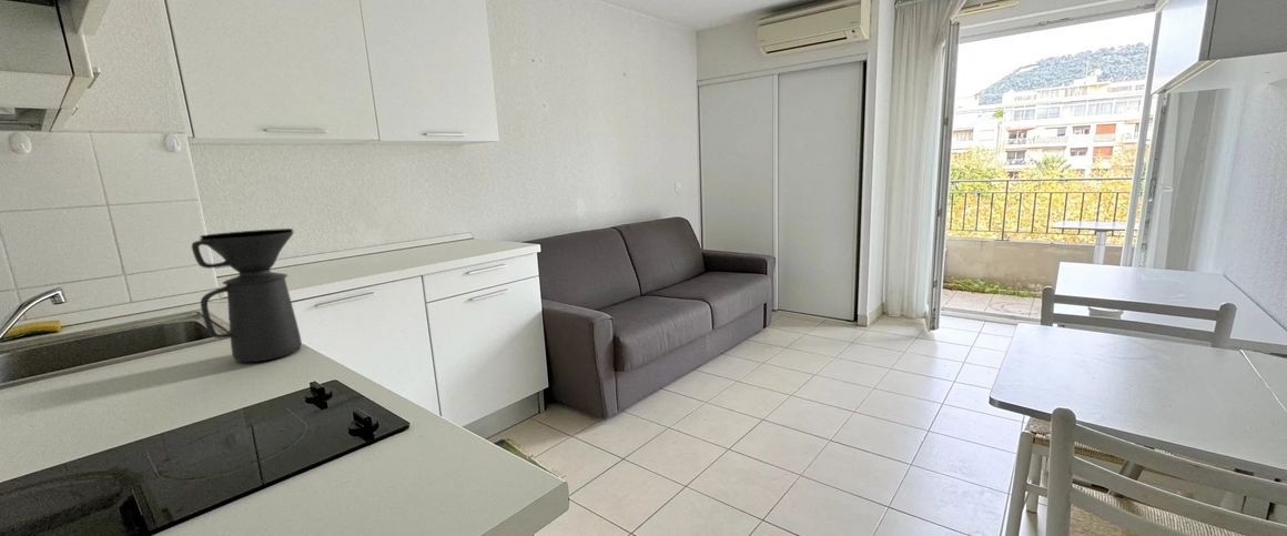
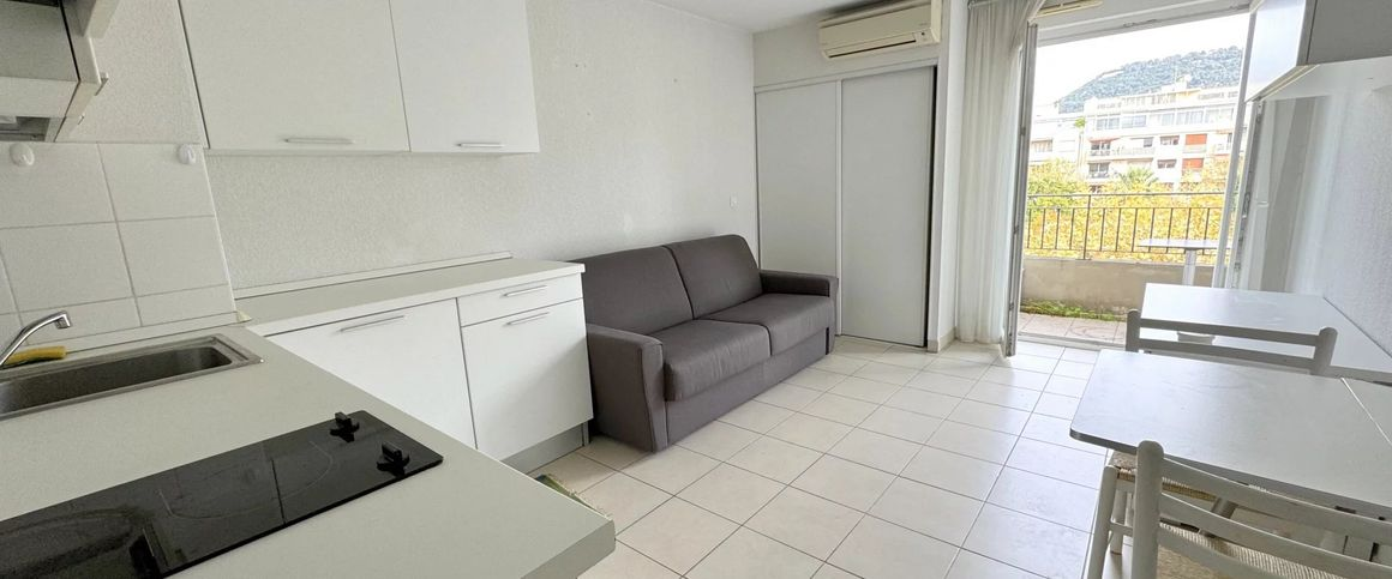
- coffee maker [191,227,303,363]
